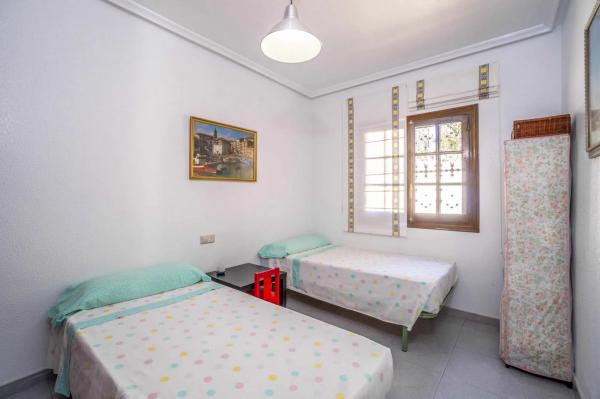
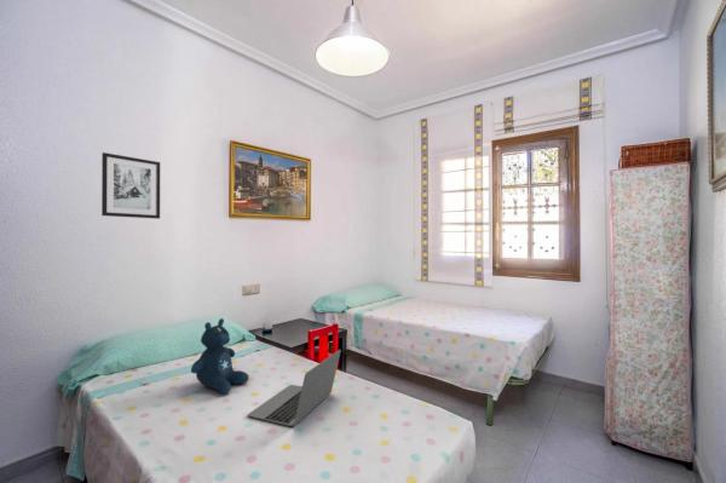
+ wall art [100,151,161,220]
+ laptop [247,349,342,427]
+ stuffed bear [190,317,250,395]
